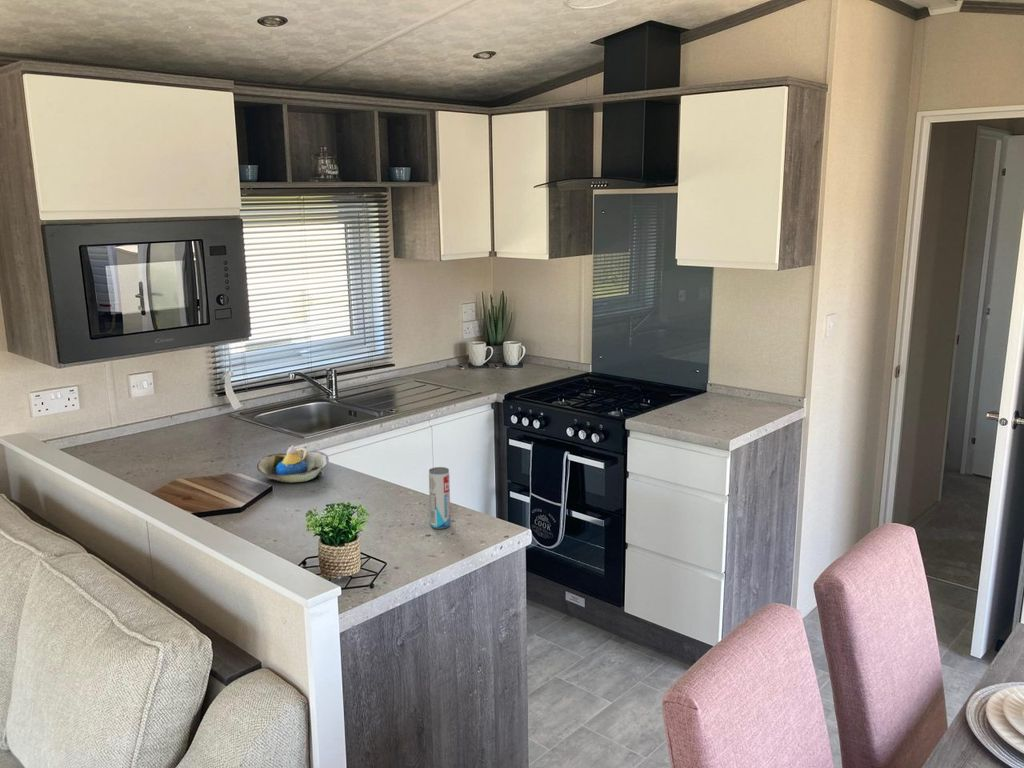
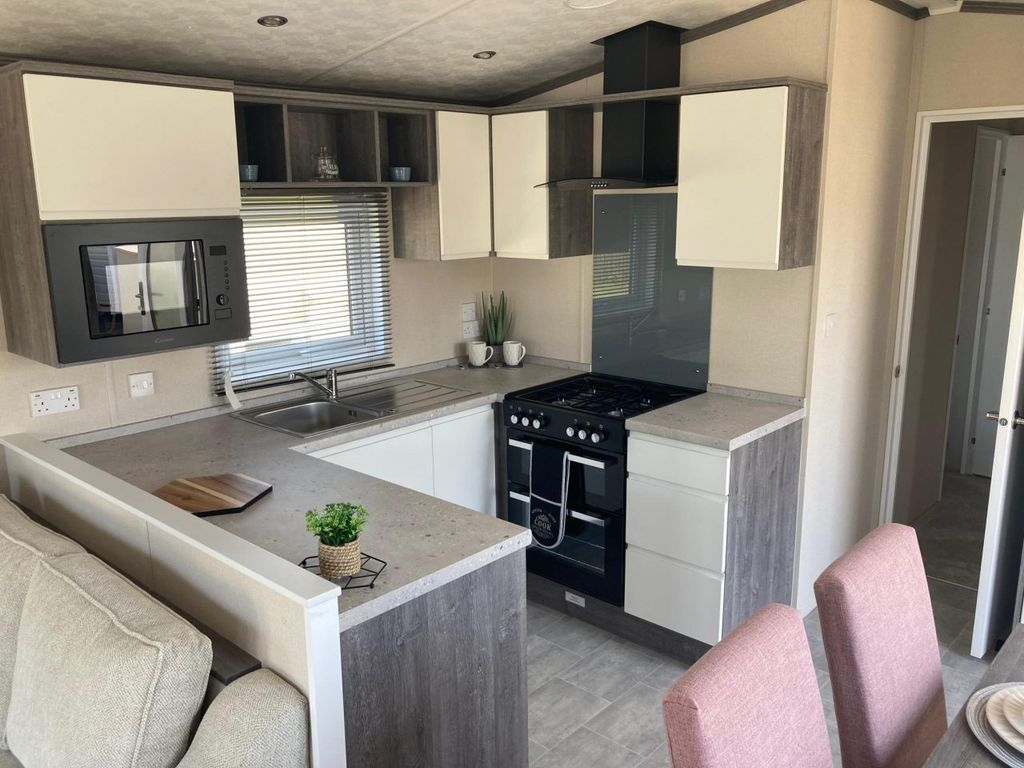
- beverage can [428,466,451,530]
- decorative bowl [256,444,330,483]
